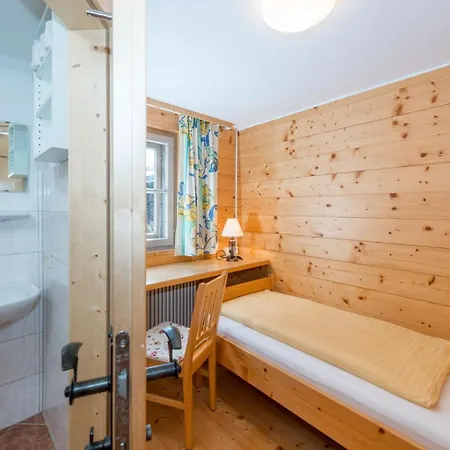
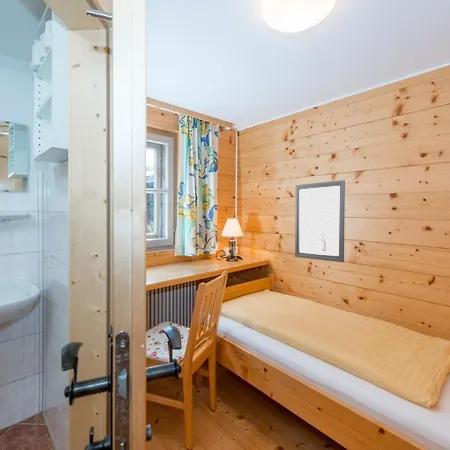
+ wall art [294,179,346,263]
